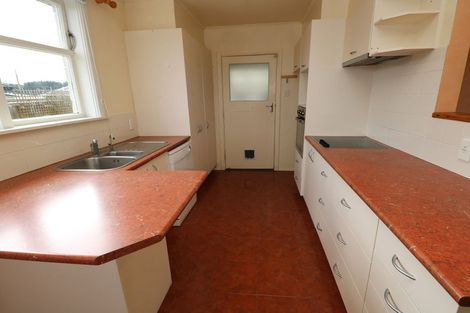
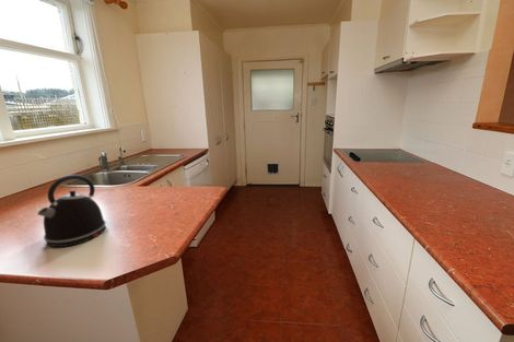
+ kettle [36,174,107,248]
